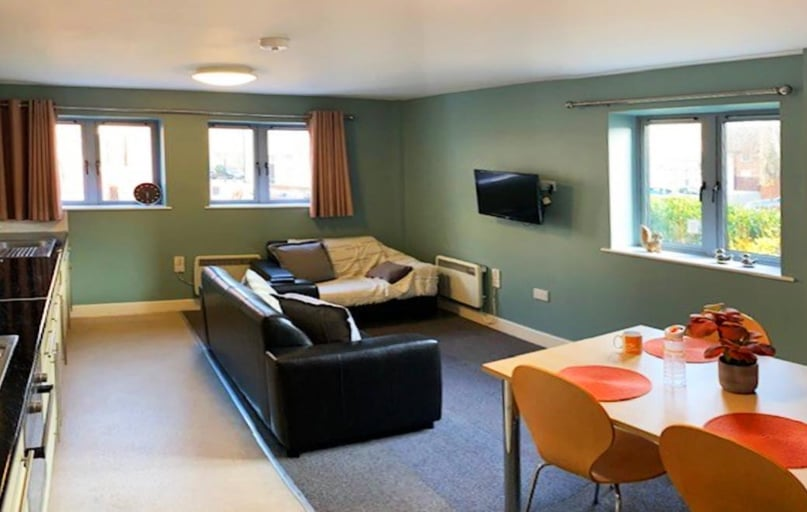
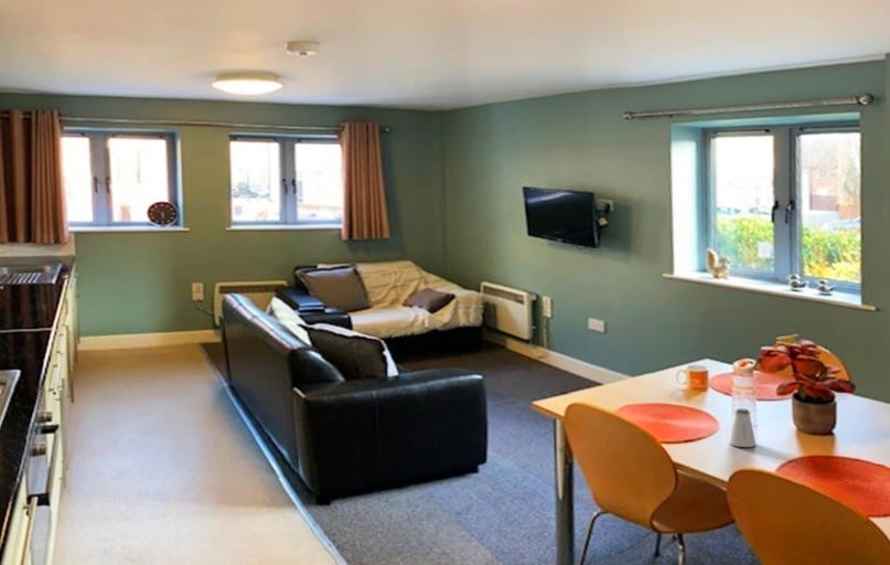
+ saltshaker [729,407,757,448]
